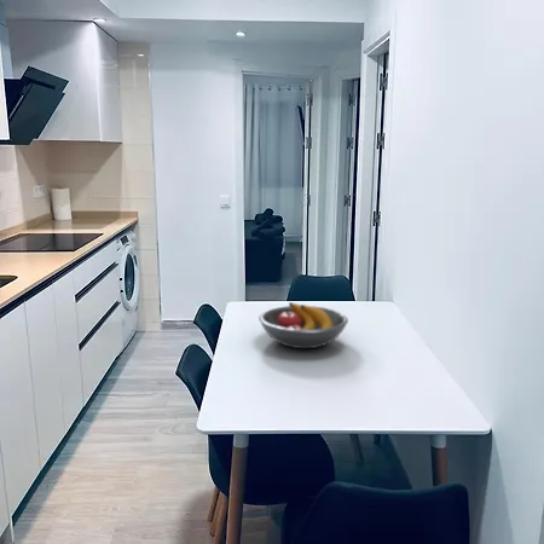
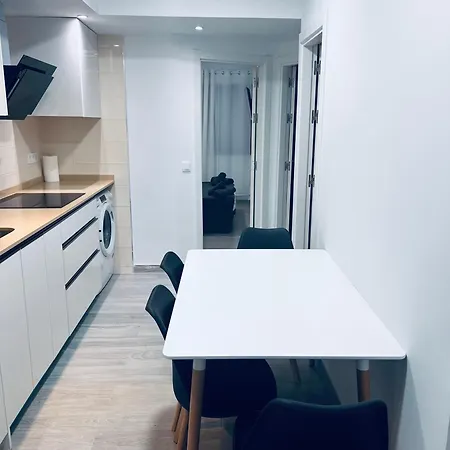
- fruit bowl [257,301,349,349]
